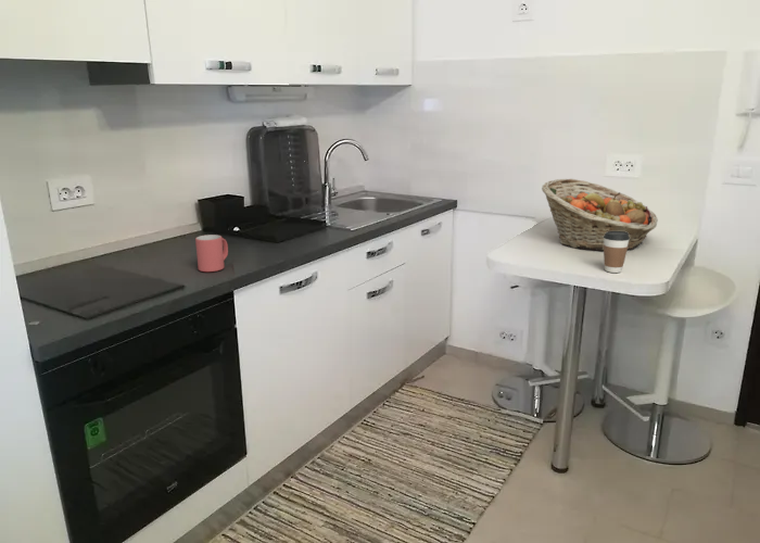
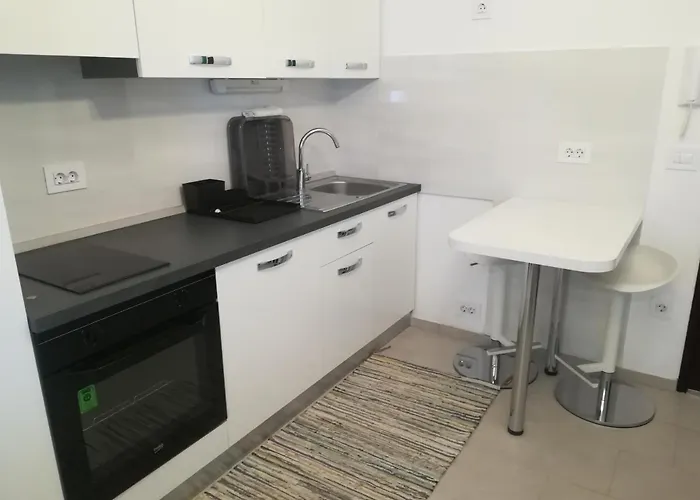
- fruit basket [541,178,659,252]
- mug [194,233,229,273]
- coffee cup [603,231,630,274]
